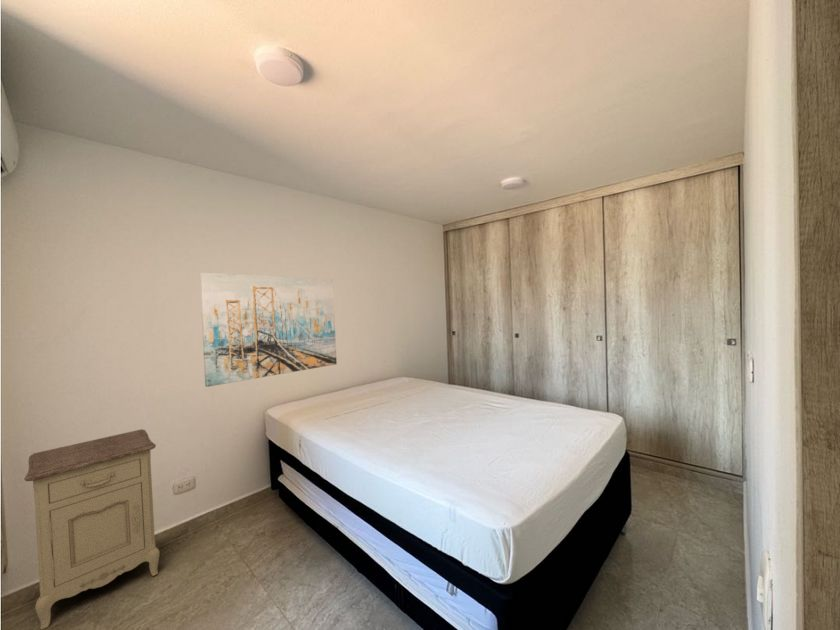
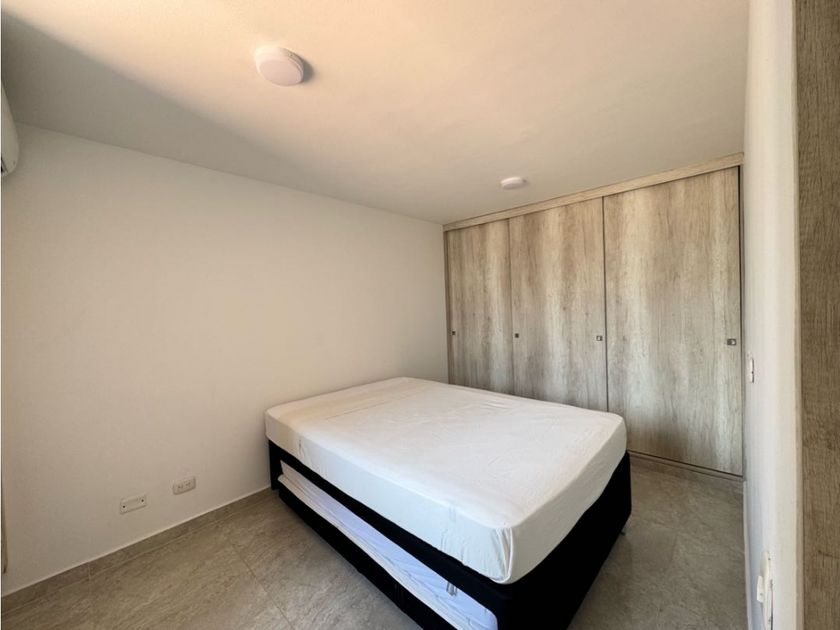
- nightstand [23,428,161,630]
- wall art [199,272,338,388]
